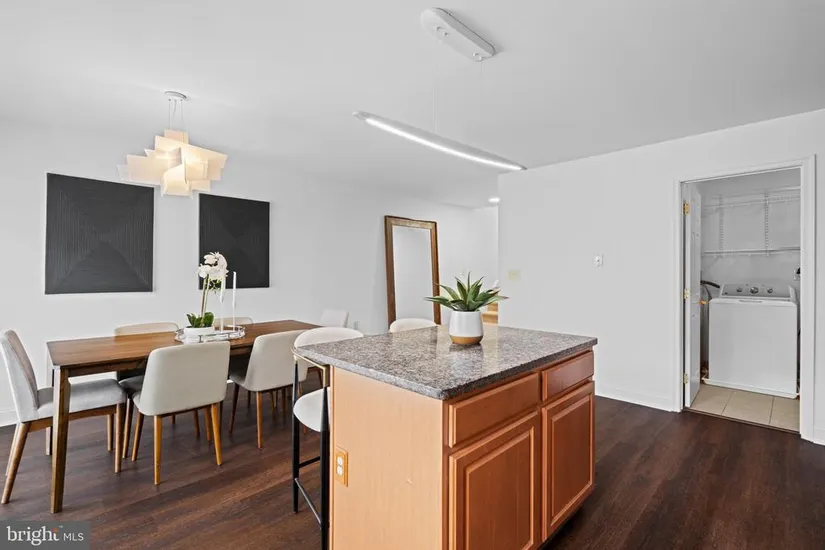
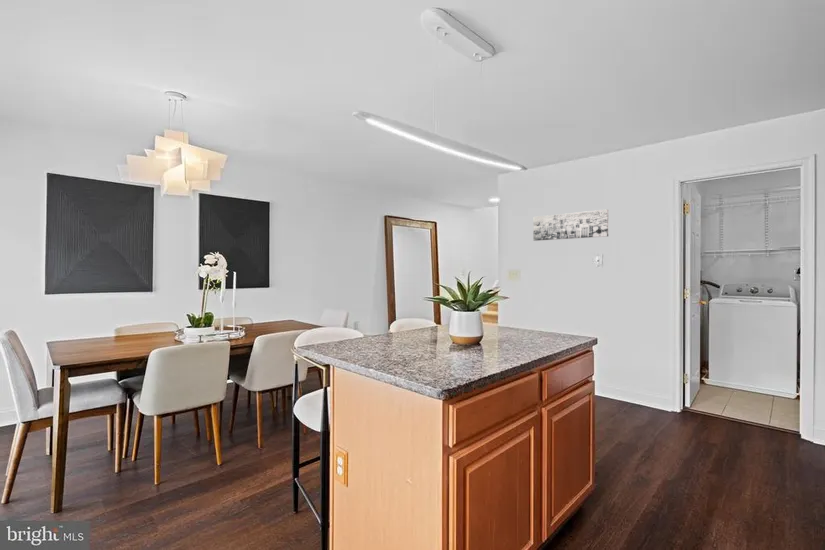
+ wall art [532,208,609,242]
